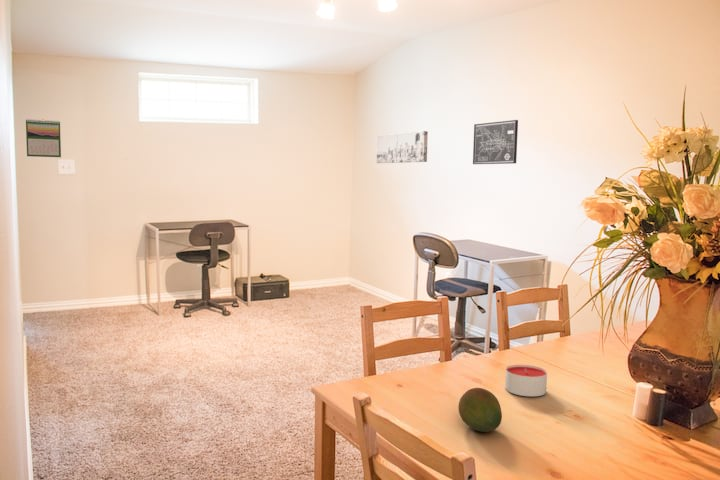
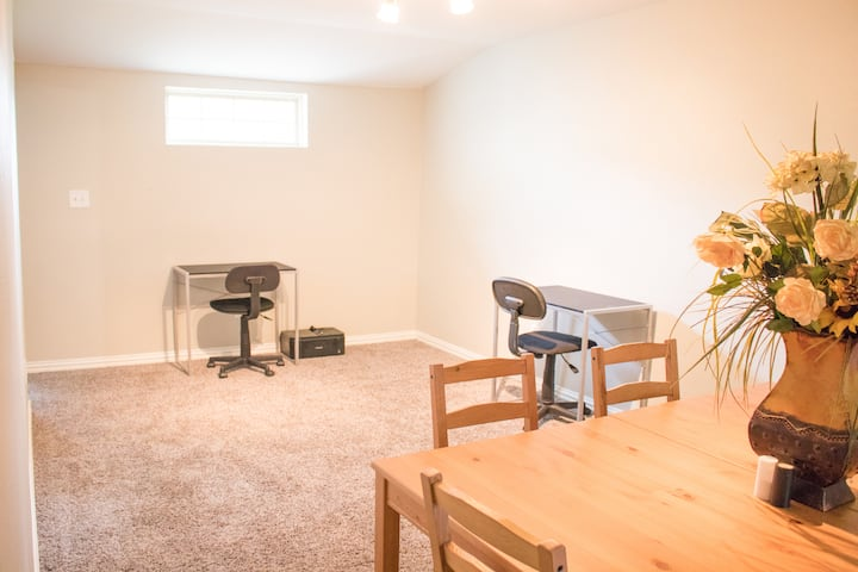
- candle [504,364,548,398]
- wall art [472,119,519,165]
- wall art [376,130,429,164]
- calendar [25,118,62,158]
- fruit [457,387,503,433]
